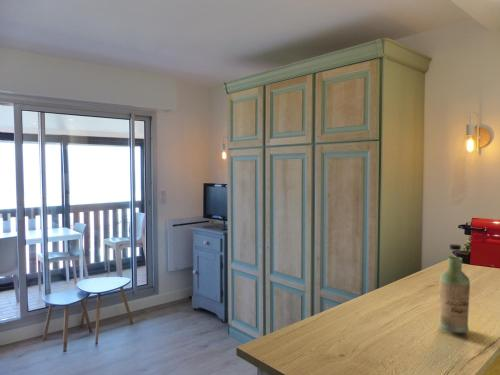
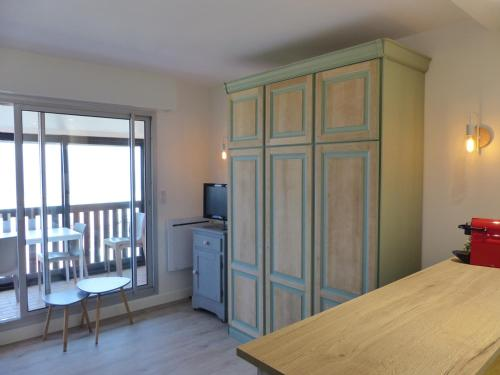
- bottle [438,243,471,334]
